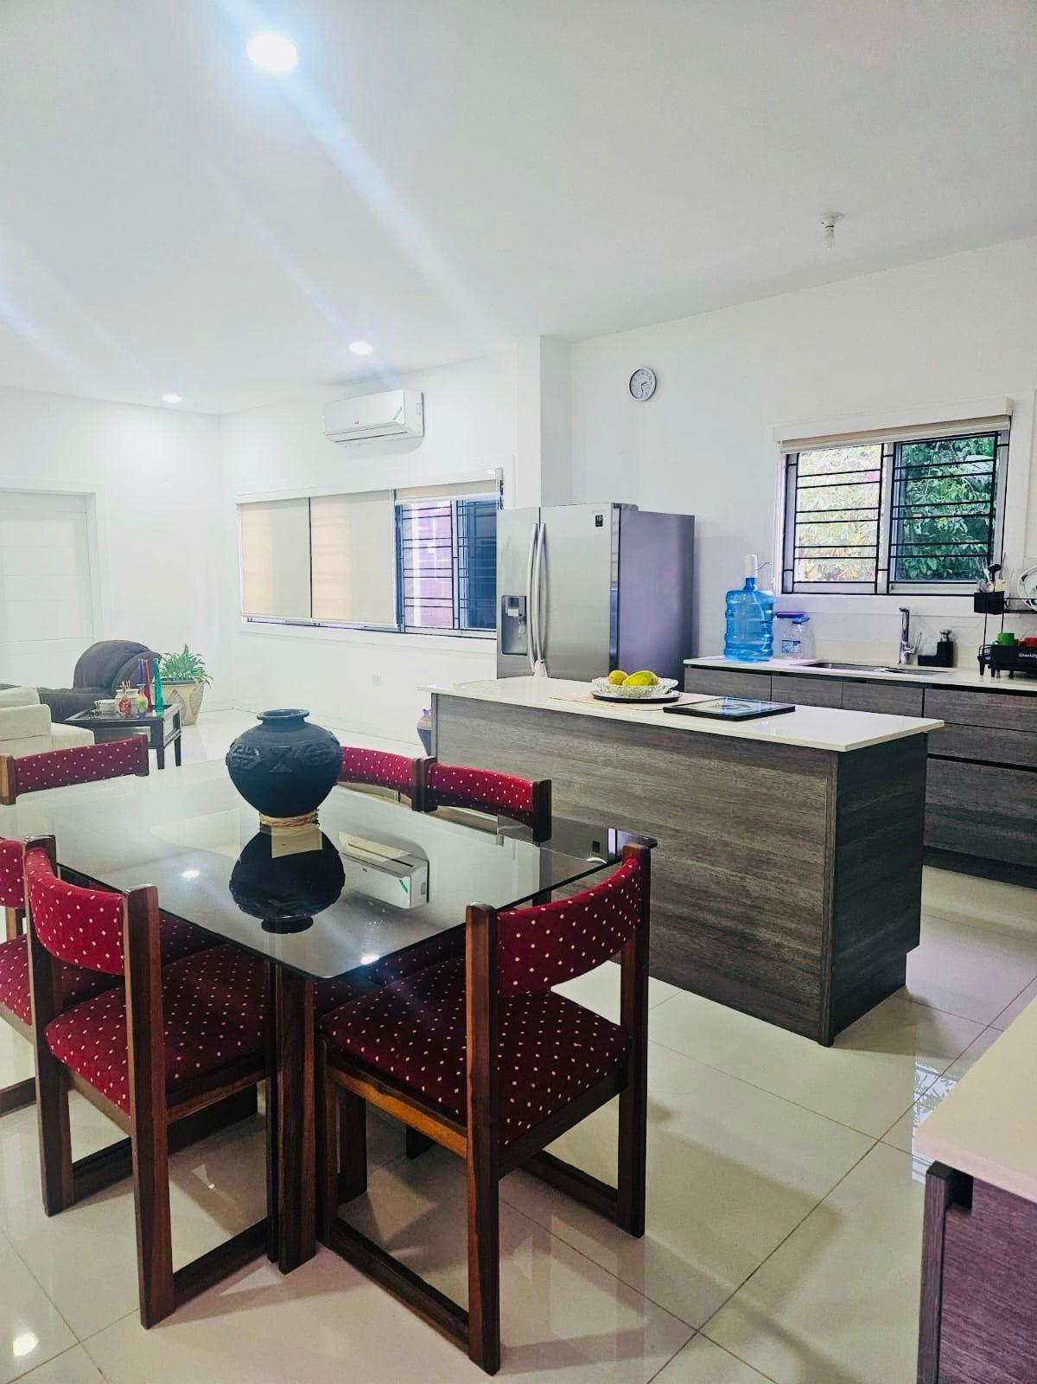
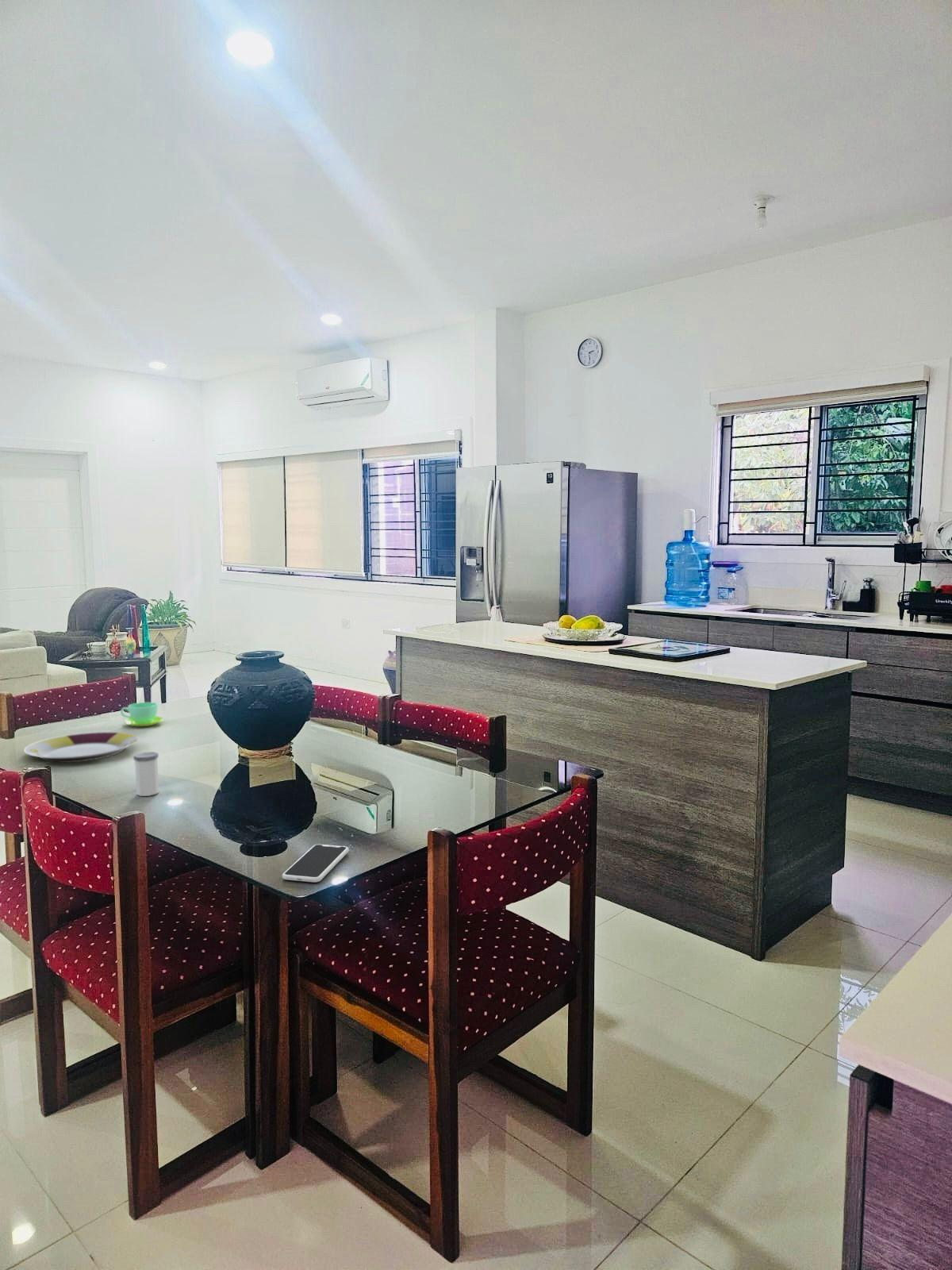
+ smartphone [282,844,350,883]
+ cup [120,702,164,727]
+ salt shaker [132,751,159,797]
+ plate [23,731,139,763]
